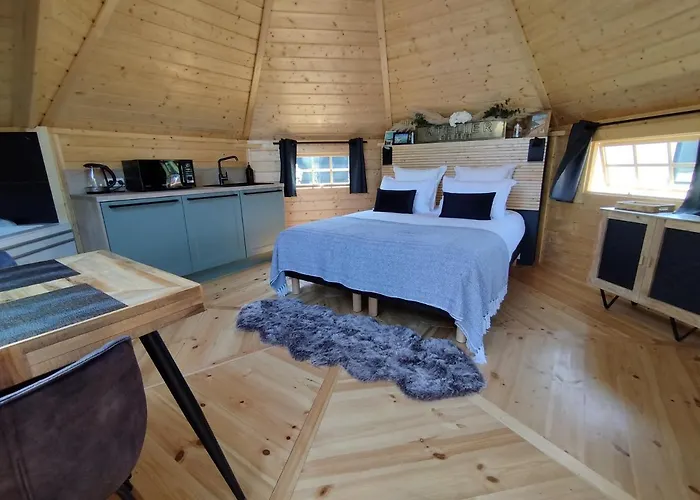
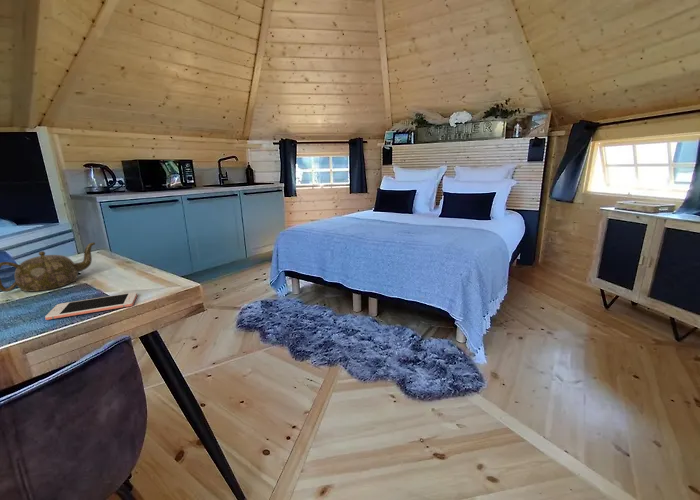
+ cell phone [44,291,138,321]
+ teapot [0,241,96,293]
